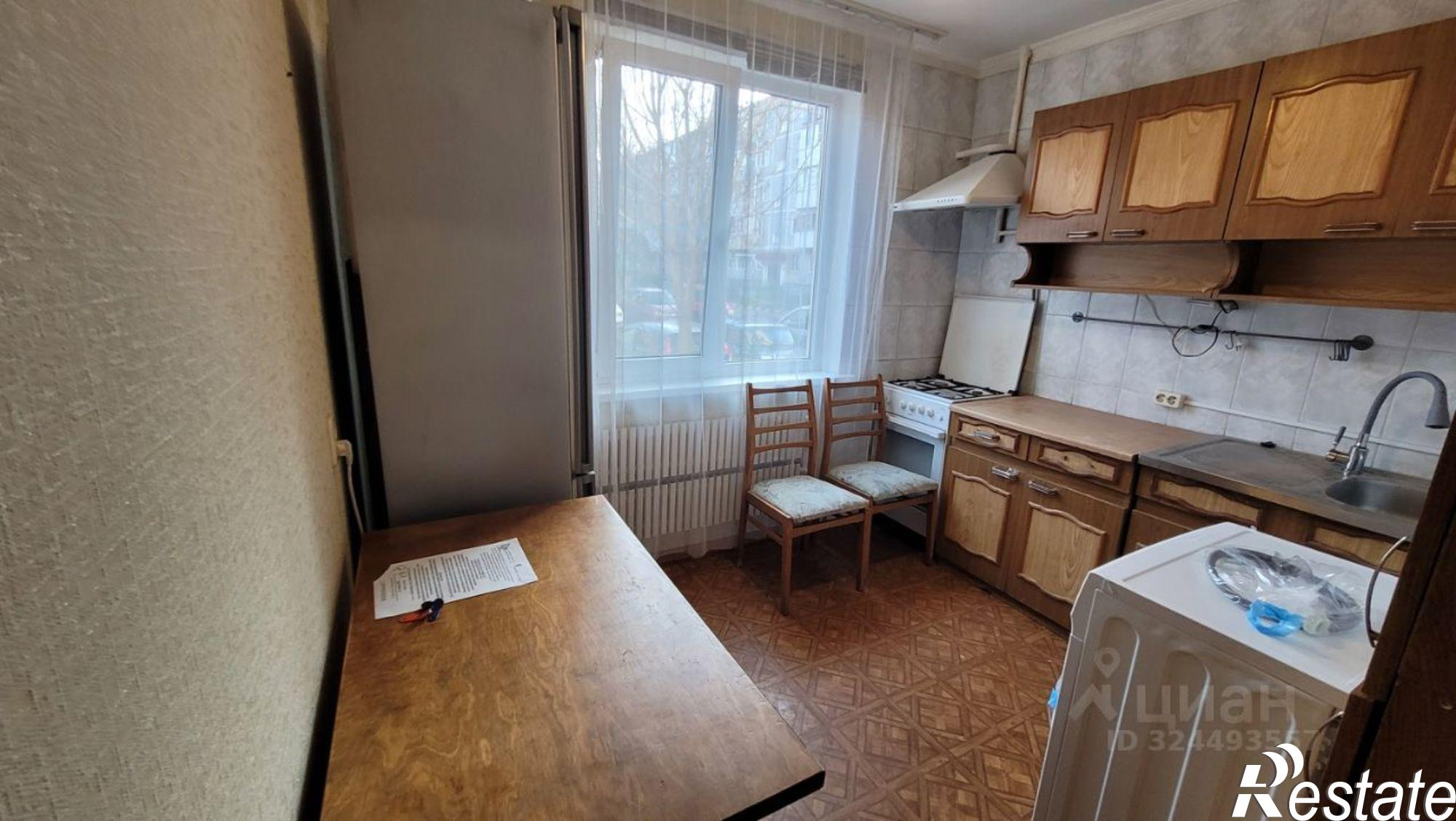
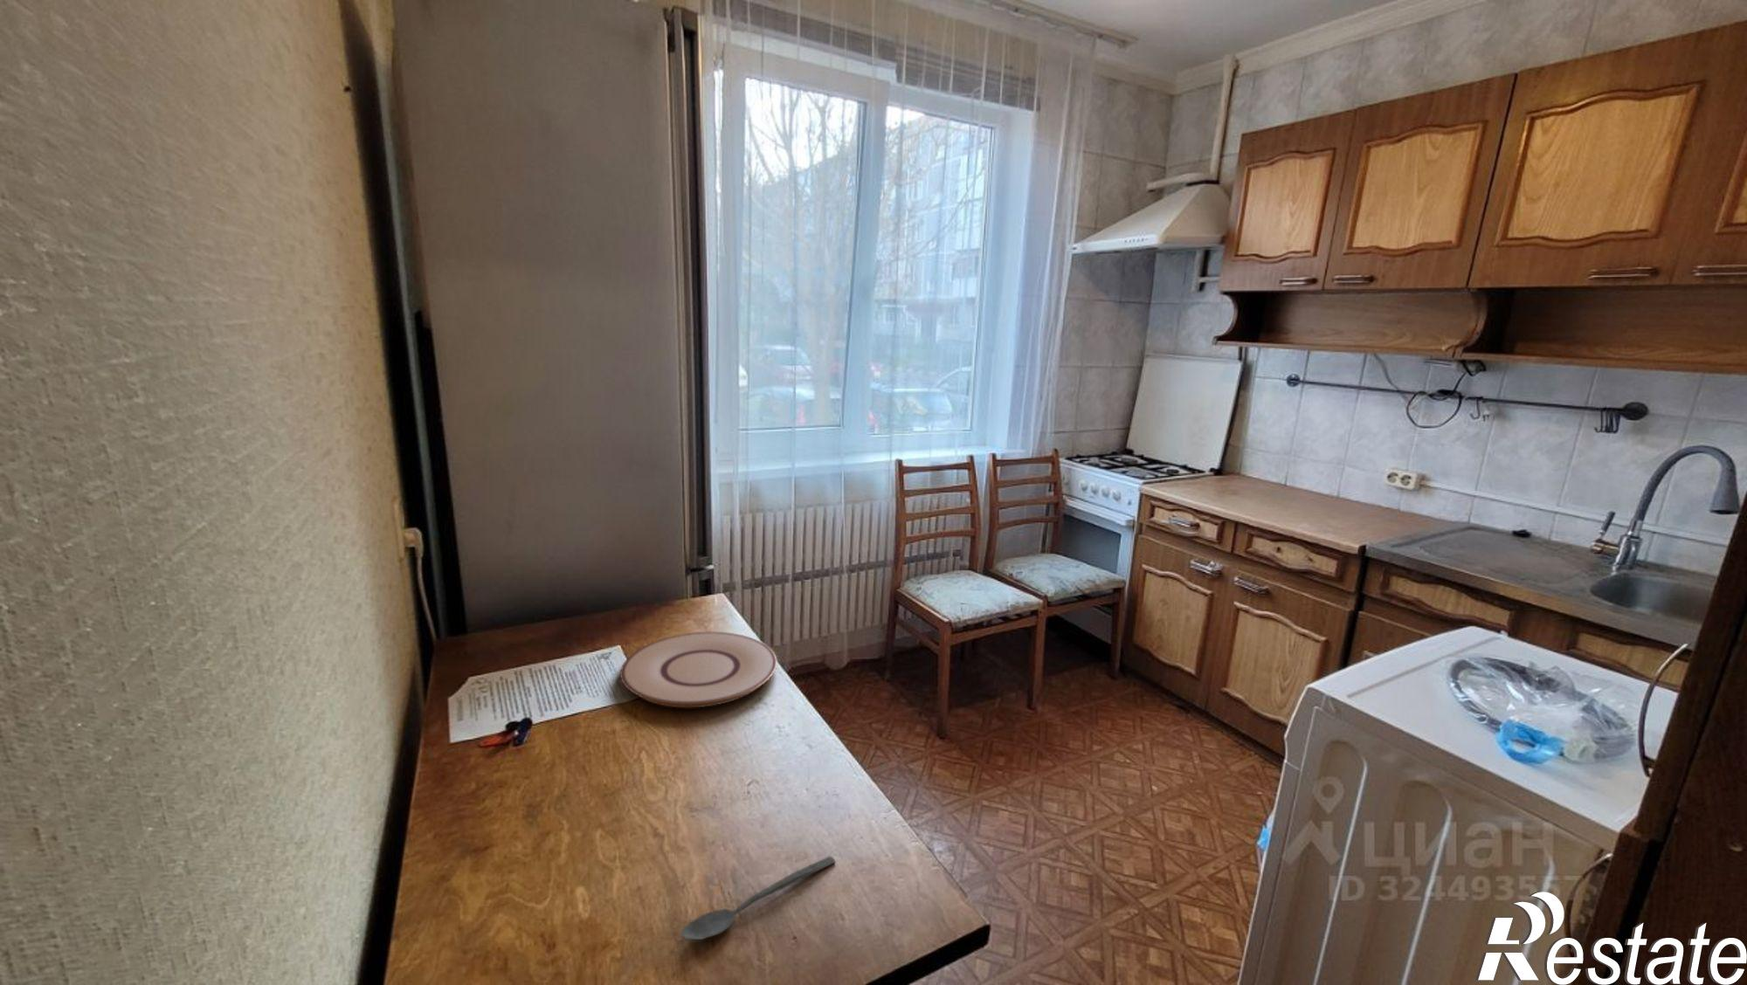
+ spoon [679,855,836,941]
+ plate [619,631,779,709]
